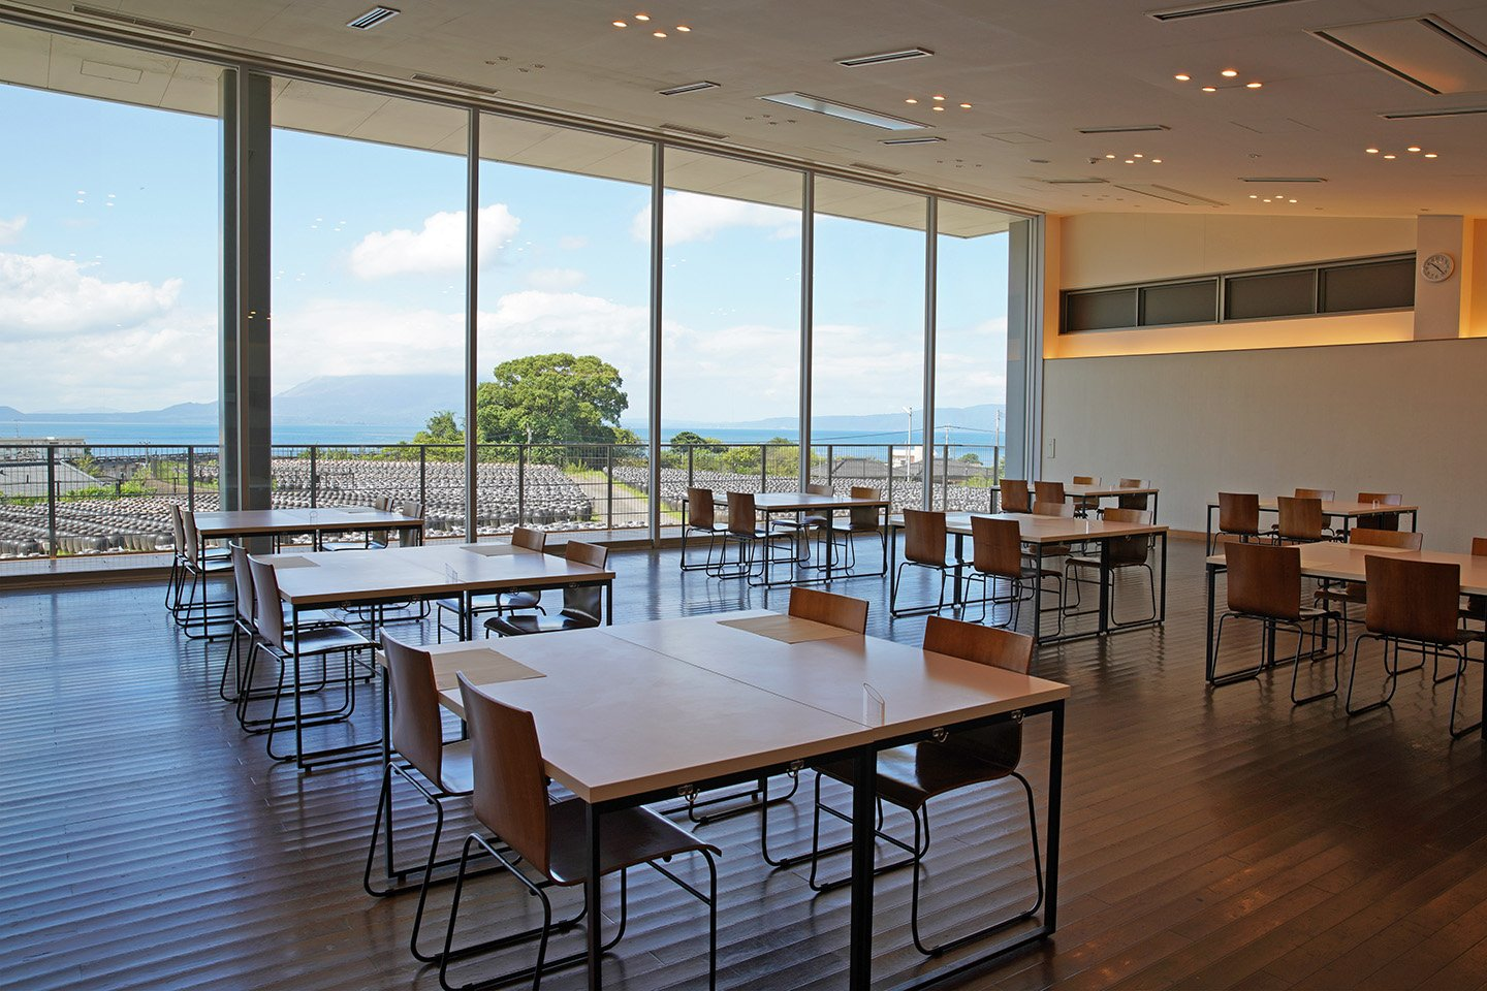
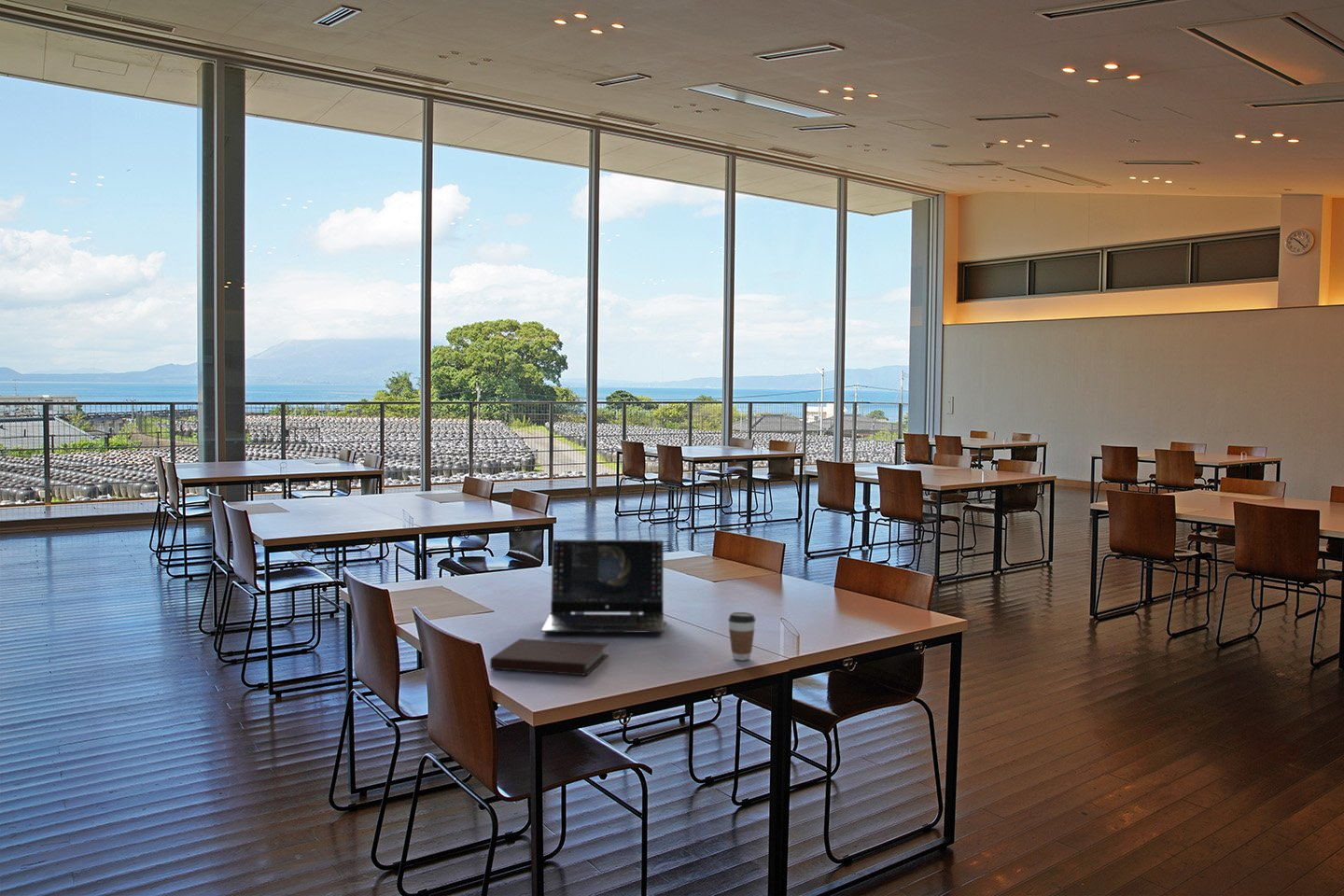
+ laptop computer [540,539,665,634]
+ coffee cup [727,611,757,661]
+ notebook [489,637,609,676]
